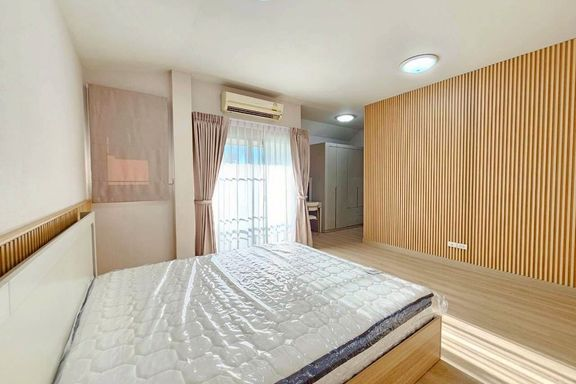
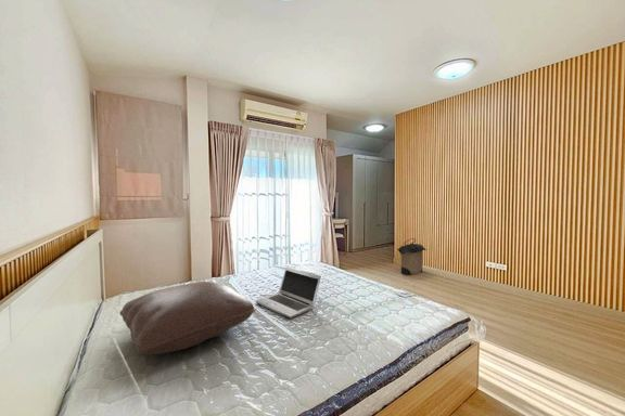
+ laptop [255,265,322,320]
+ laundry hamper [396,237,428,276]
+ pillow [119,281,257,355]
